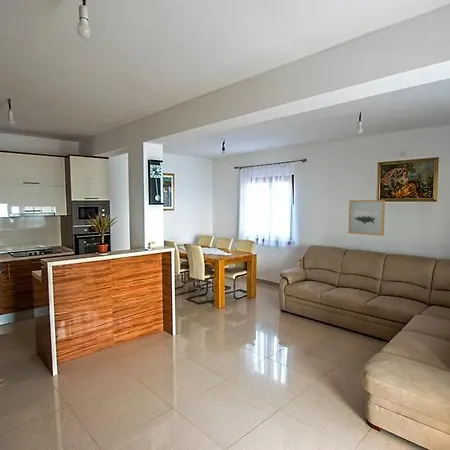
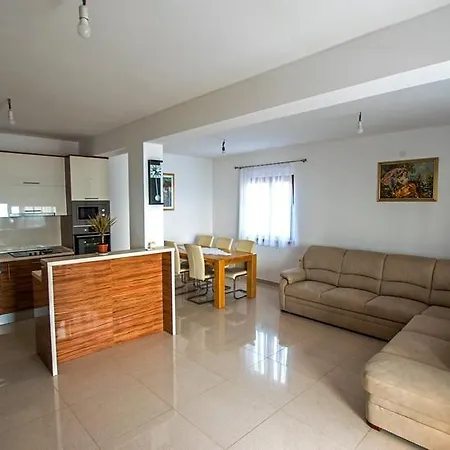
- wall art [348,199,386,237]
